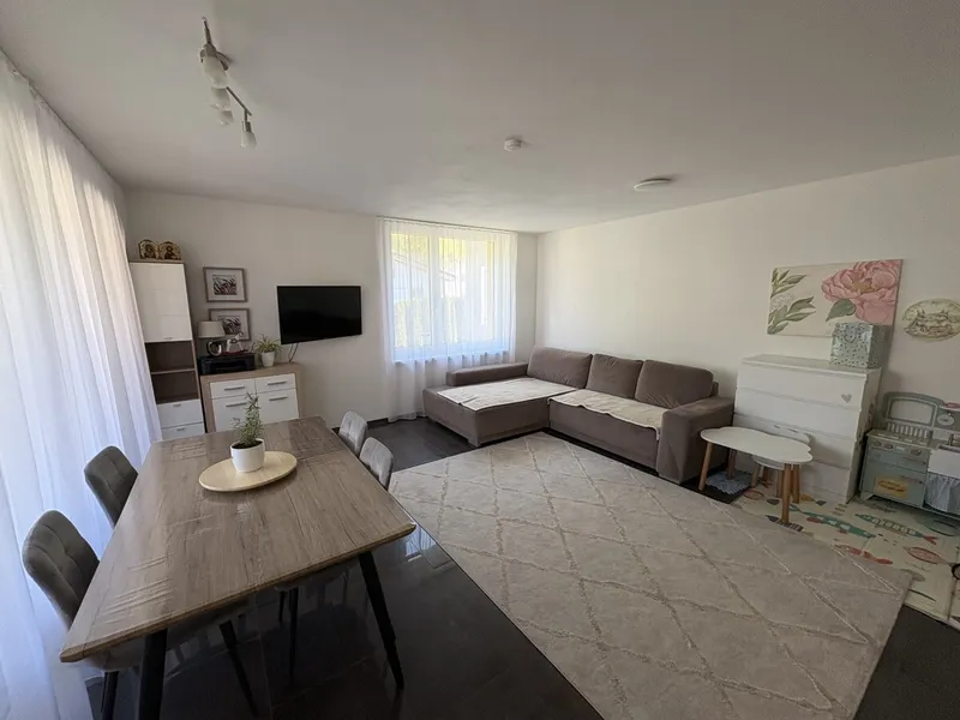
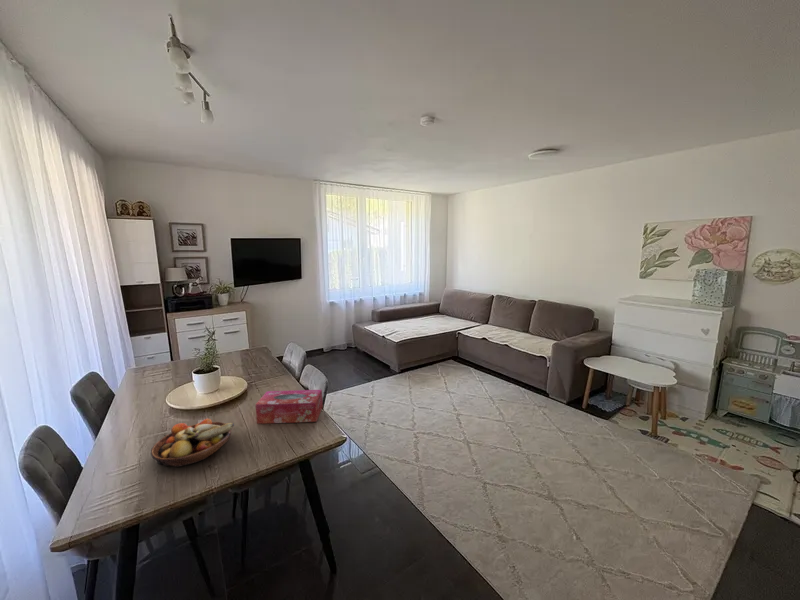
+ fruit bowl [150,418,235,468]
+ tissue box [254,389,324,425]
